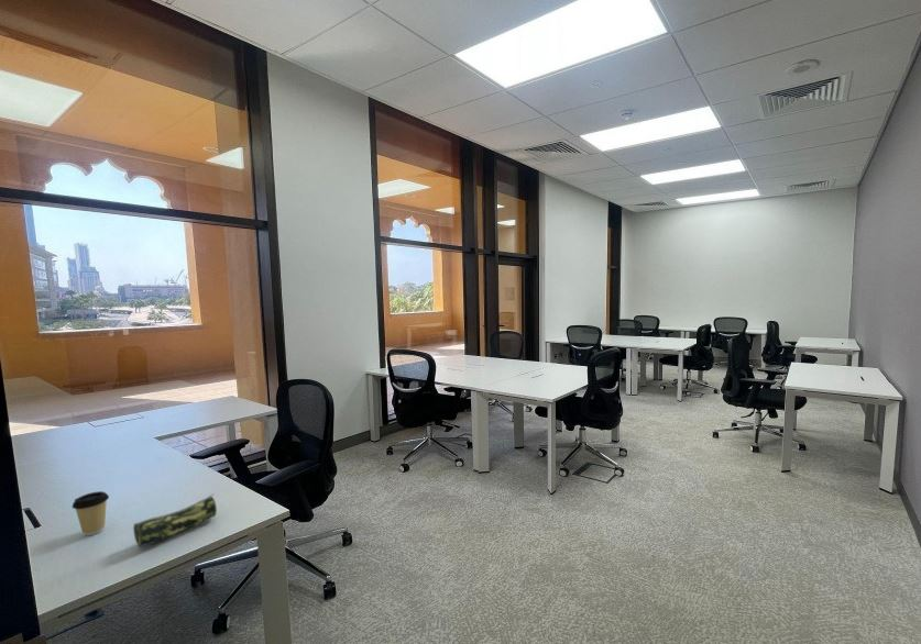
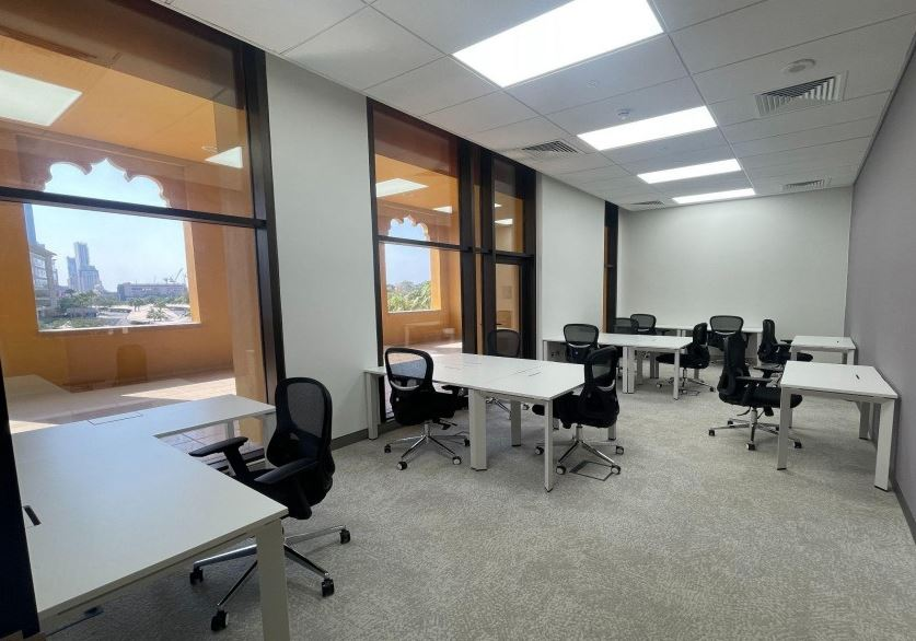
- pencil case [132,492,218,547]
- coffee cup [72,490,110,536]
